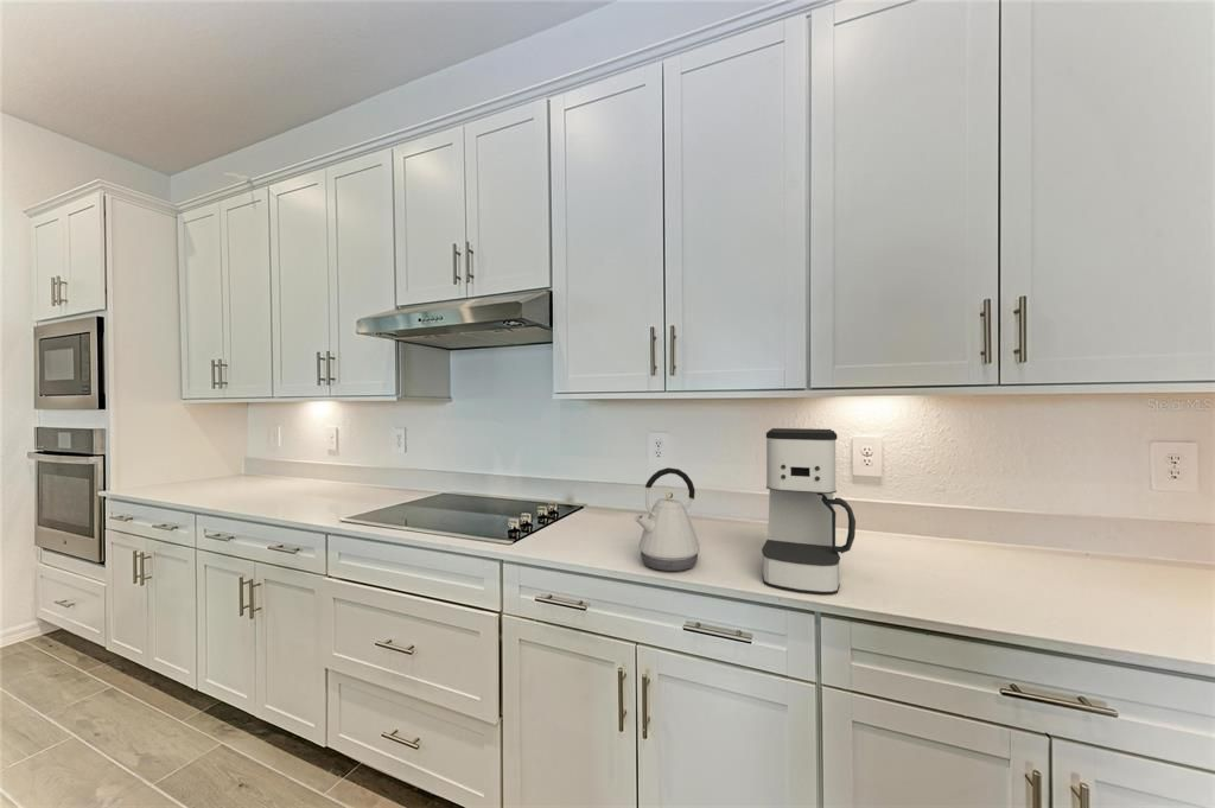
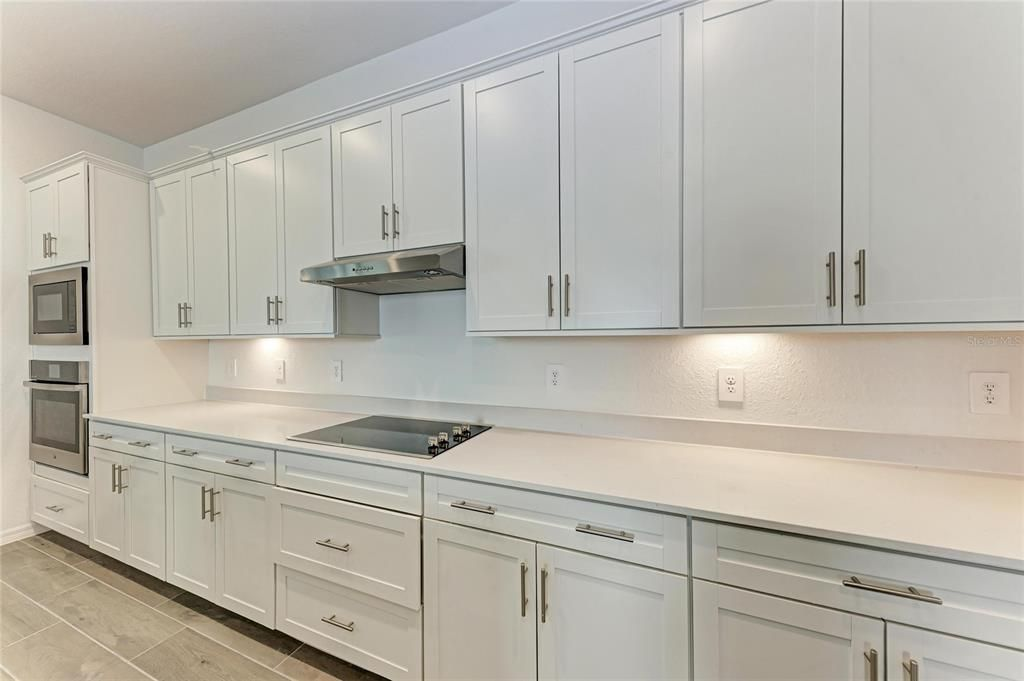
- kettle [634,466,701,572]
- coffee maker [761,427,857,596]
